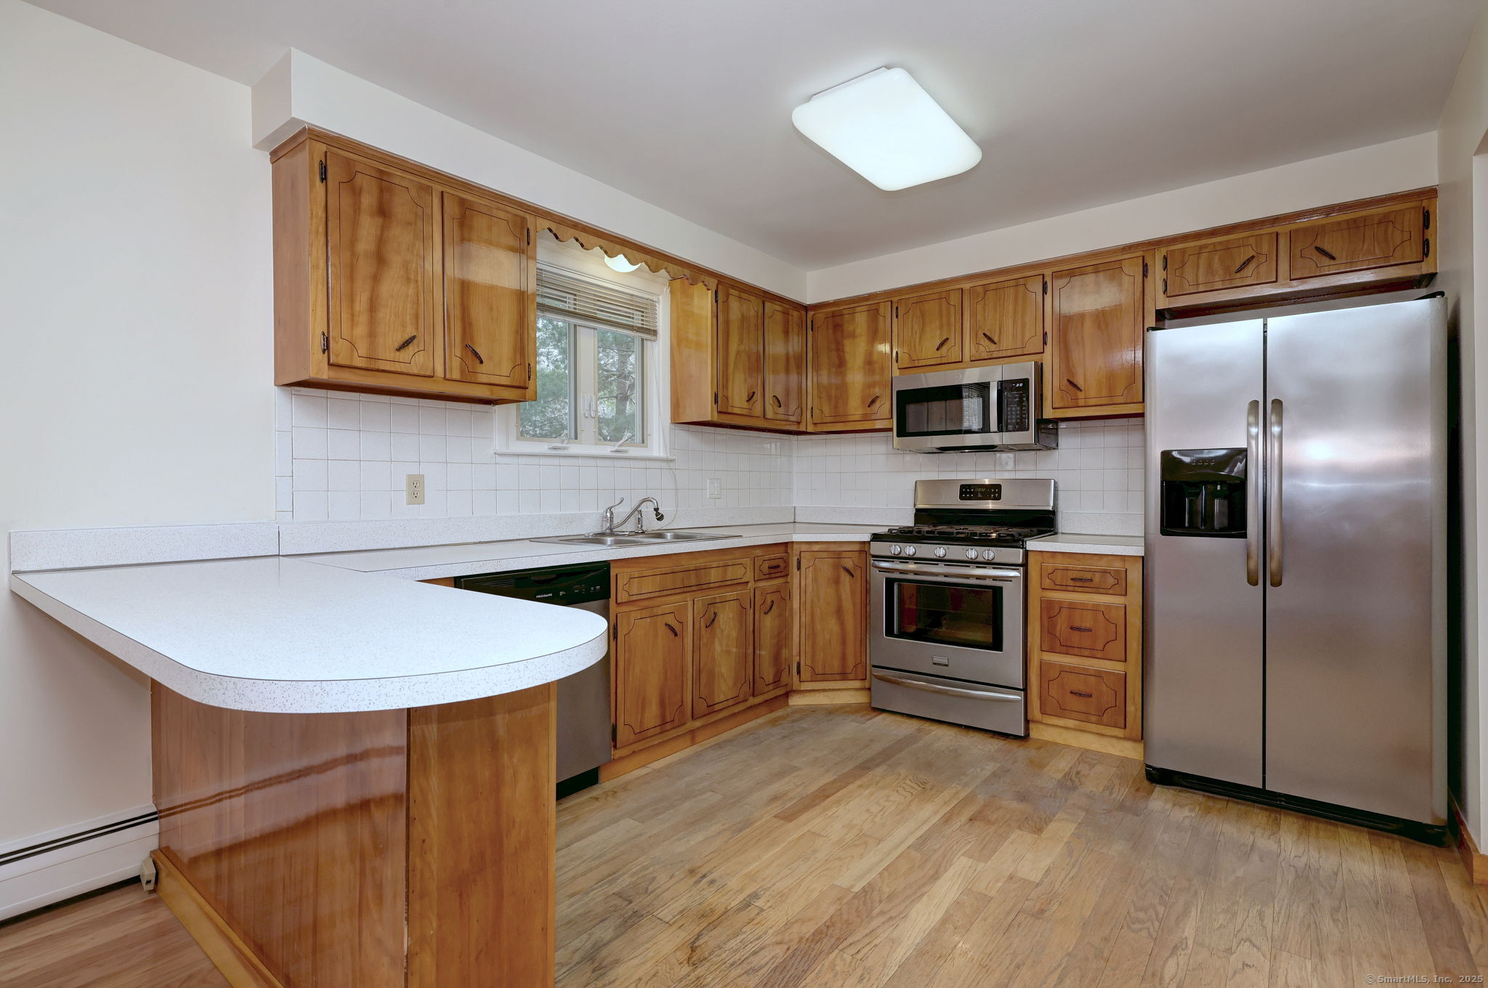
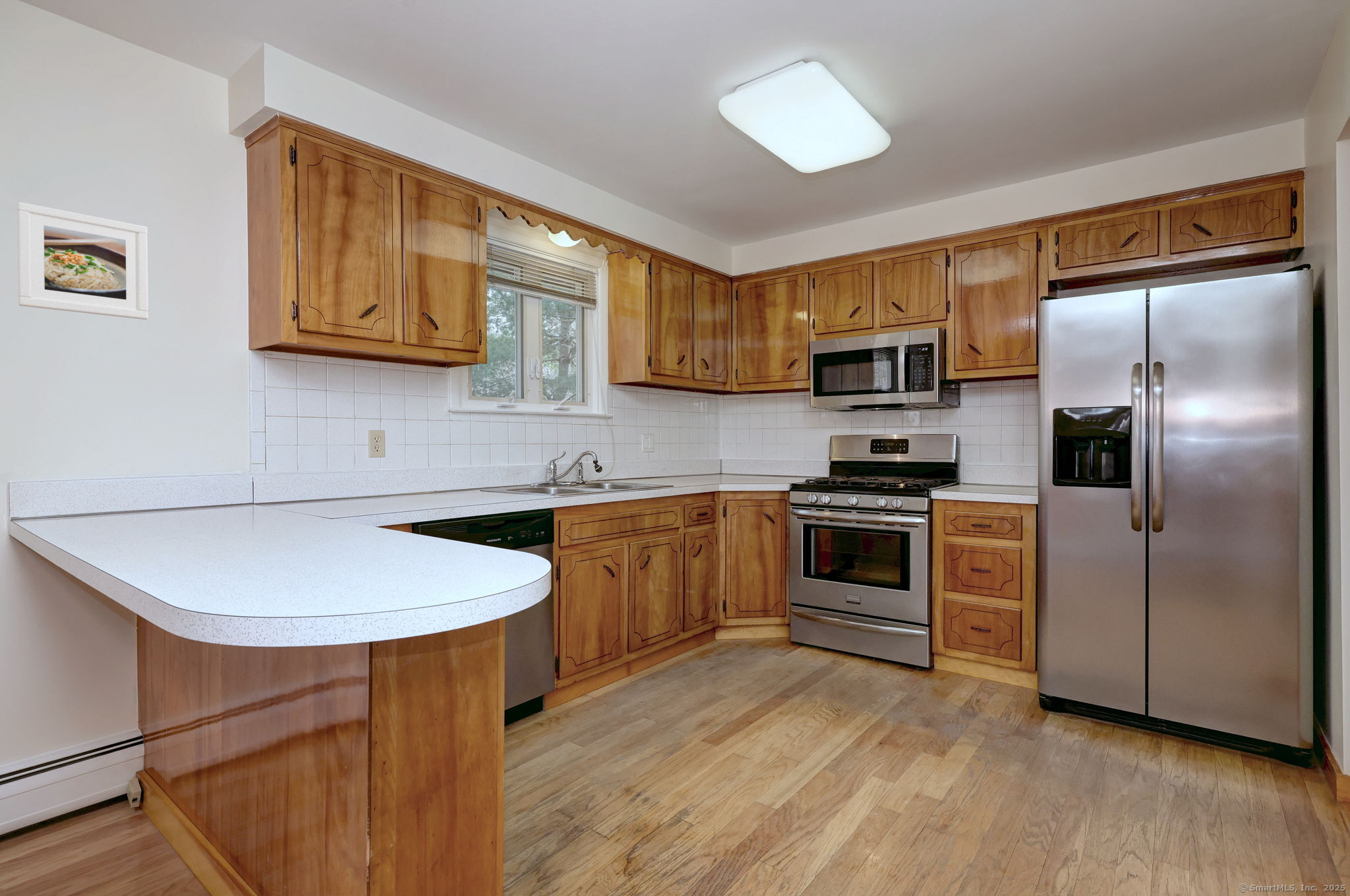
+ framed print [17,202,149,320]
